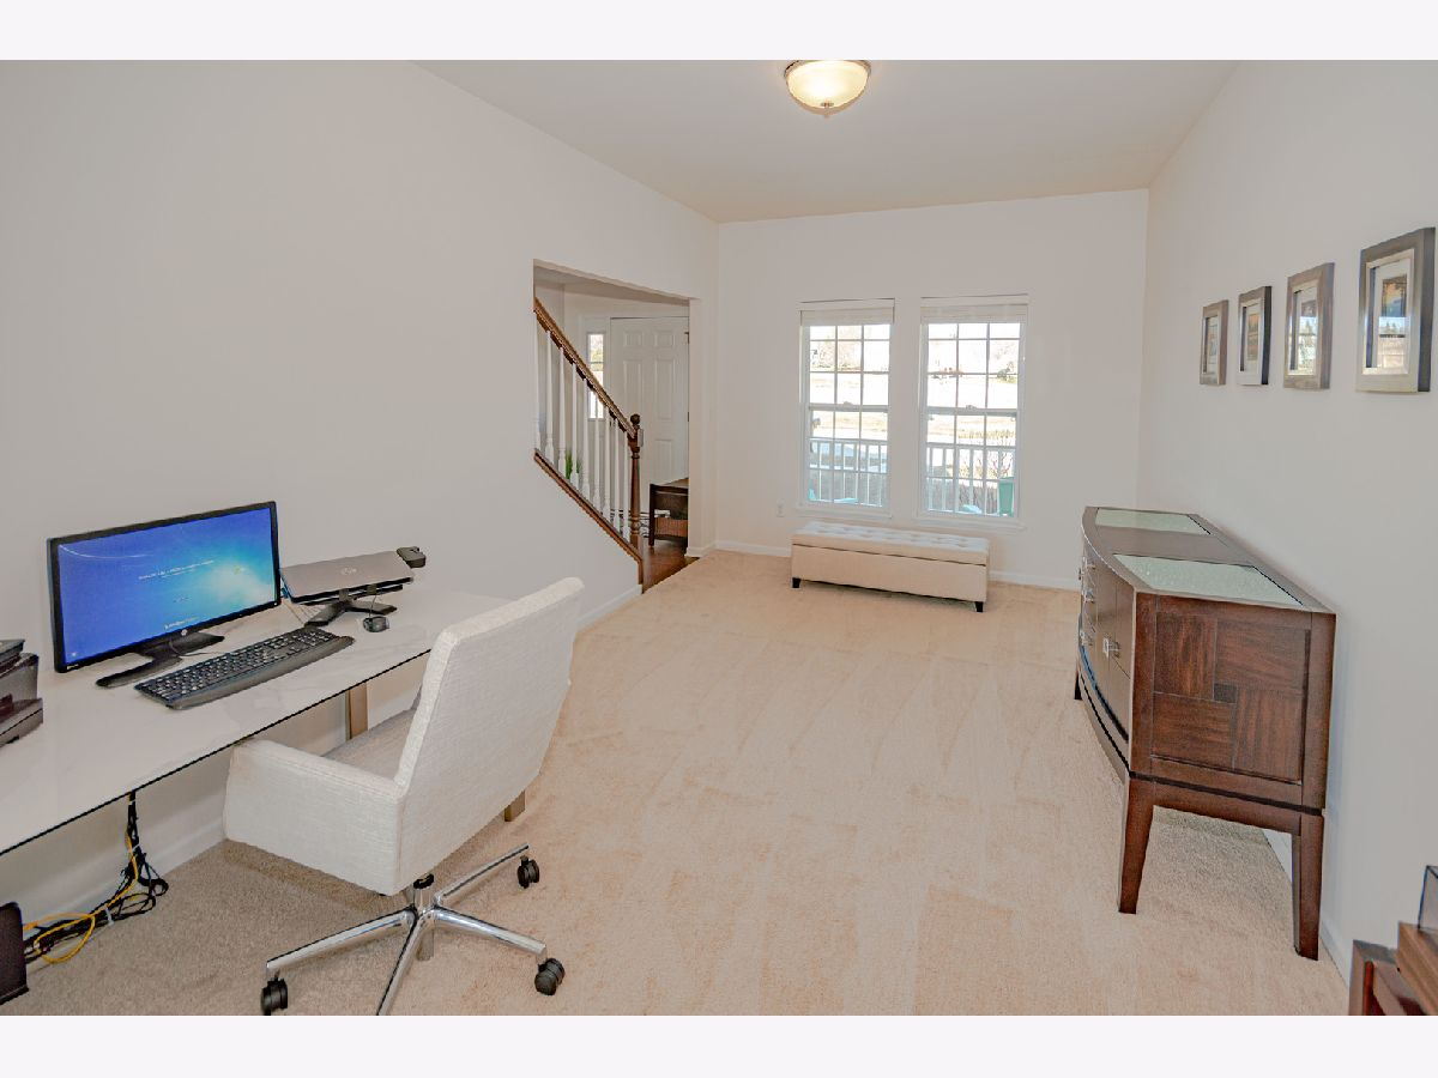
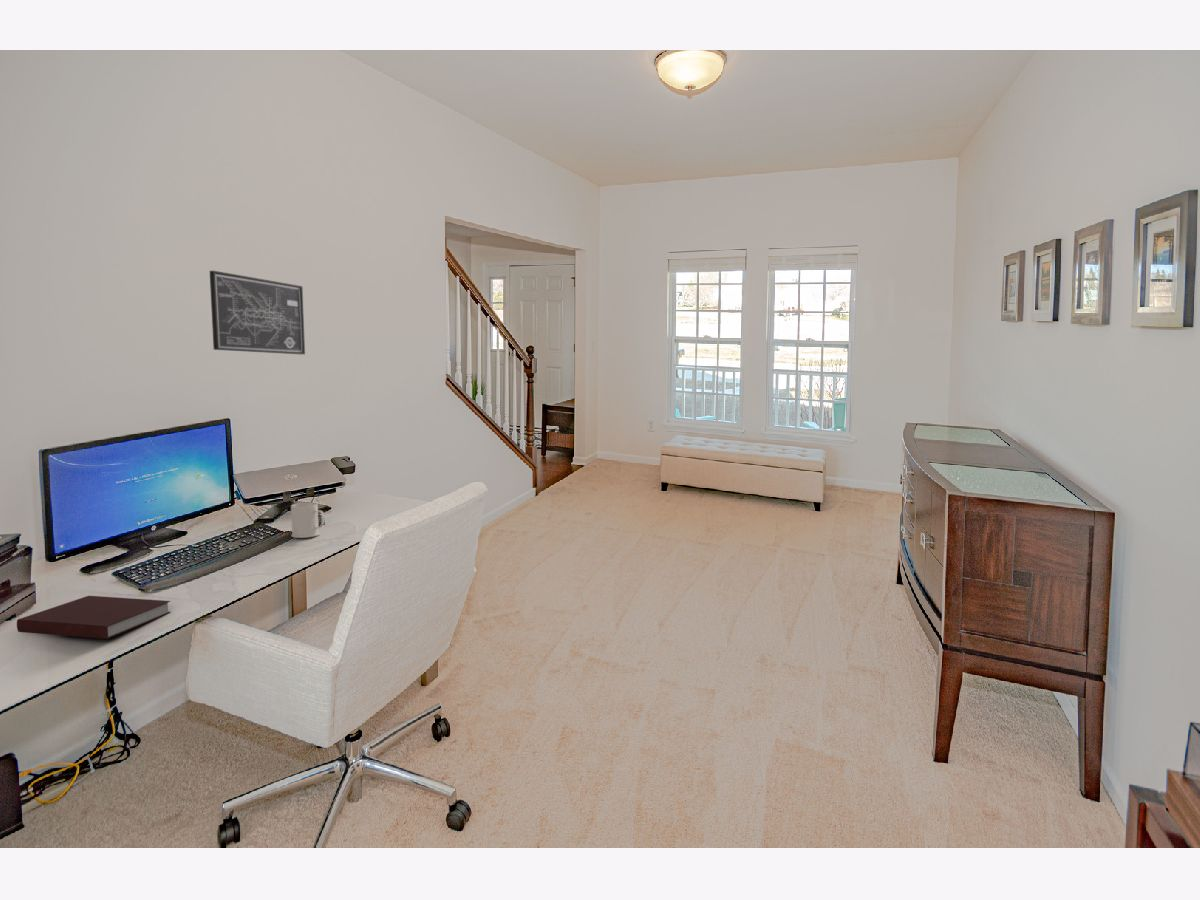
+ notebook [16,595,172,640]
+ wall art [209,270,306,355]
+ mug [290,502,325,539]
